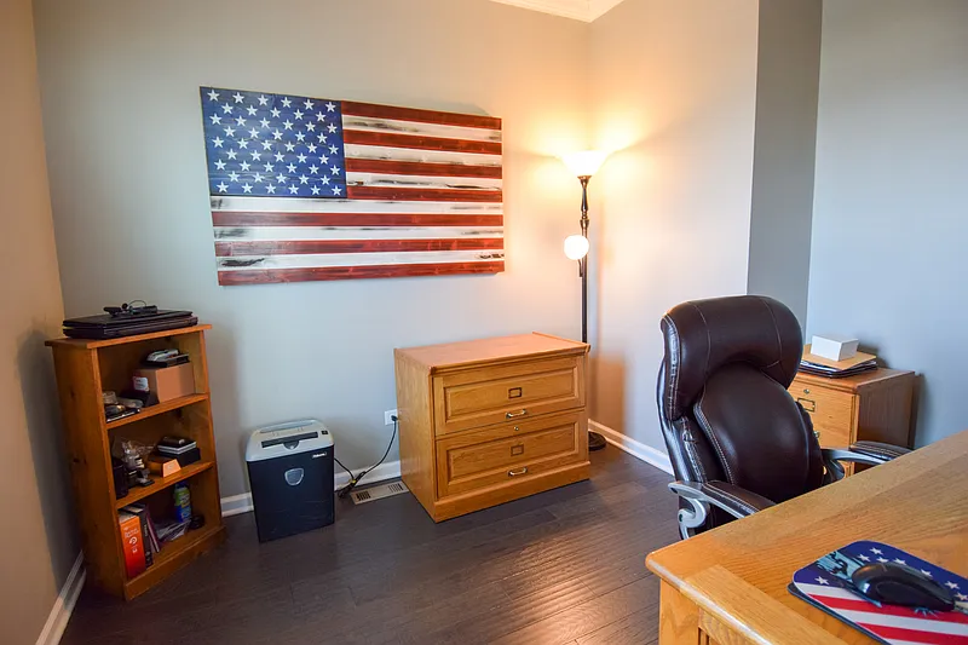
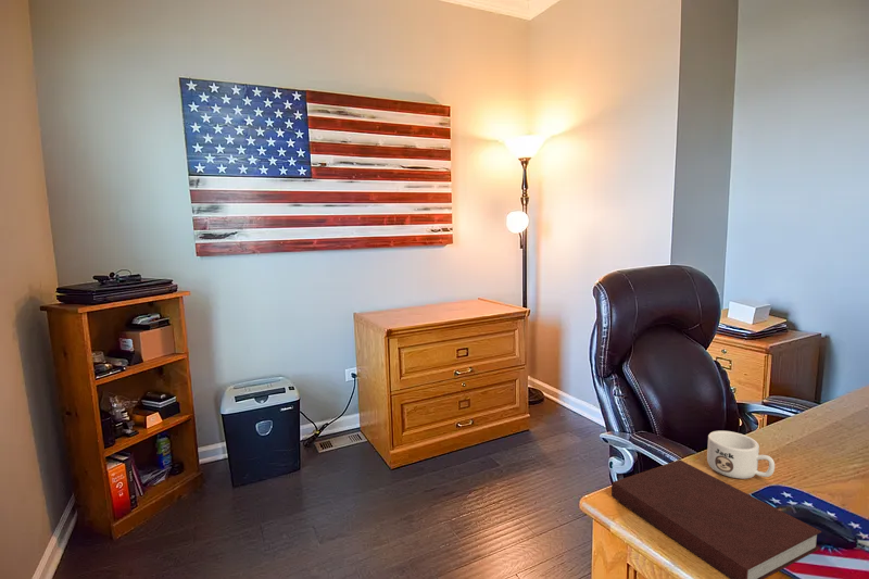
+ mug [706,430,776,480]
+ notebook [610,458,822,579]
